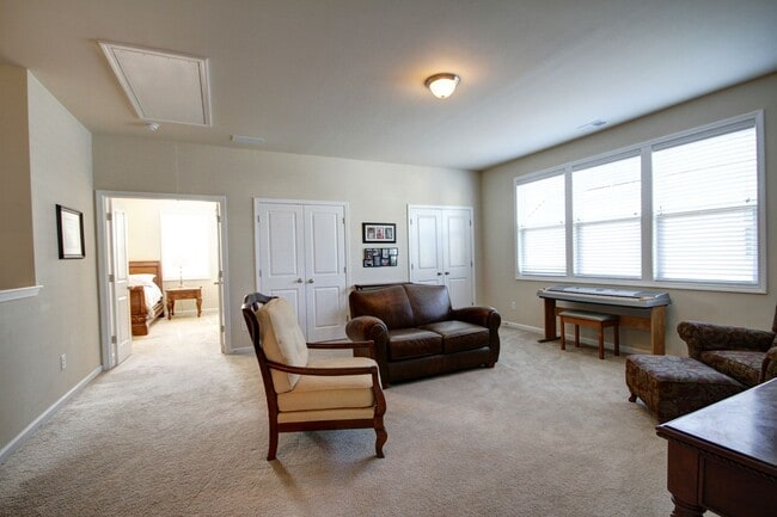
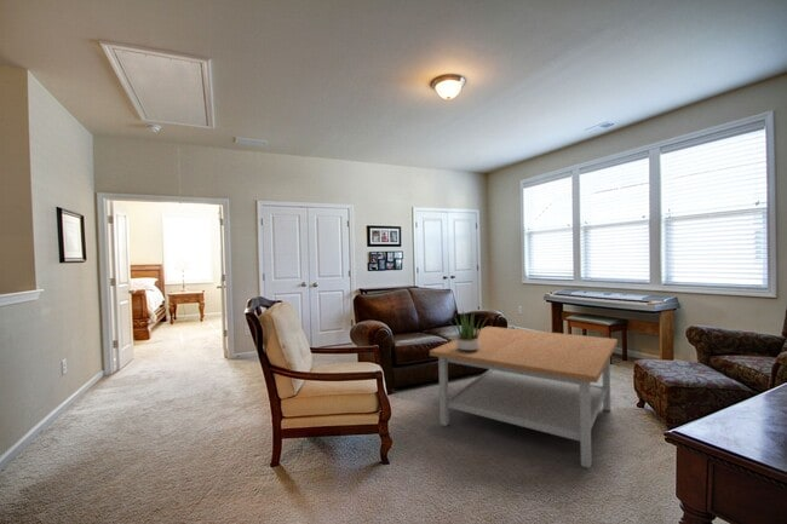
+ potted plant [447,310,492,352]
+ coffee table [429,326,619,470]
